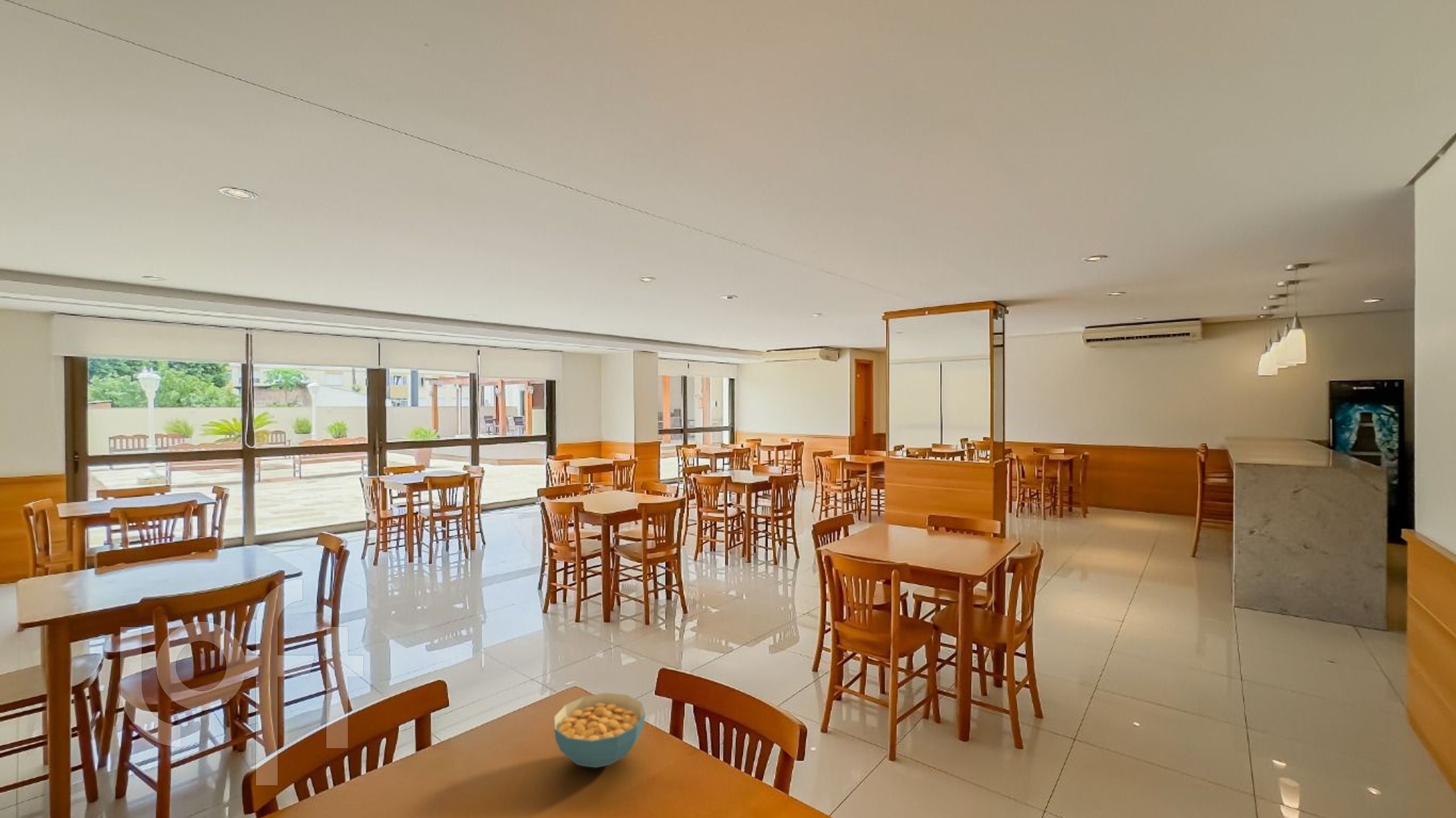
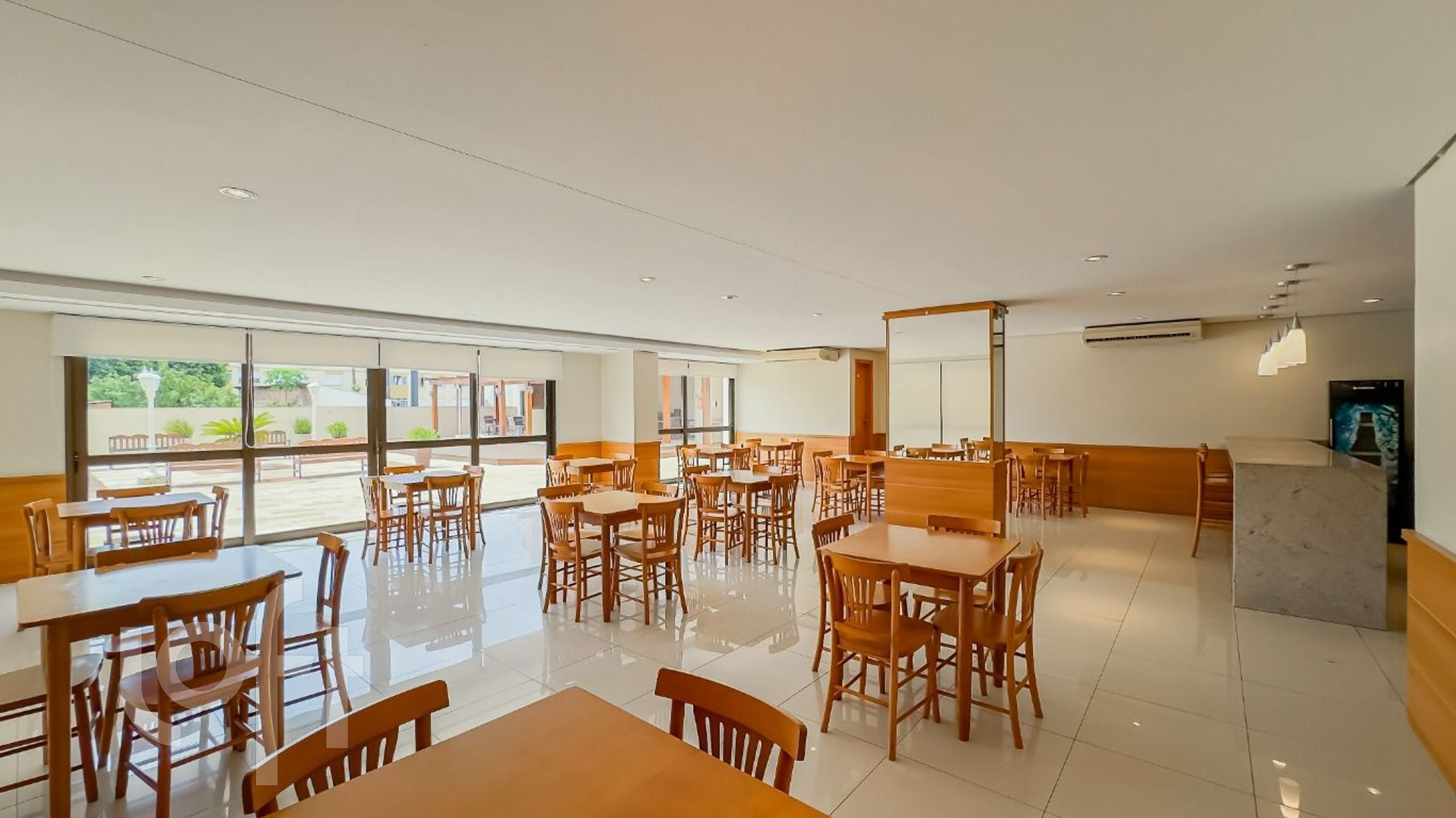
- cereal bowl [553,692,646,769]
